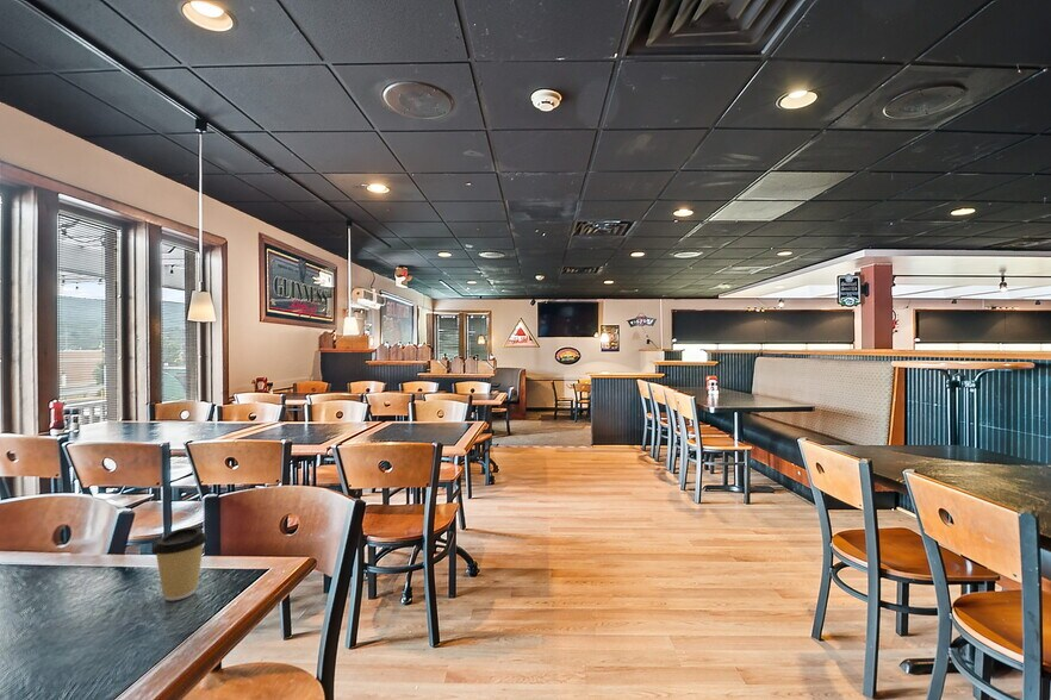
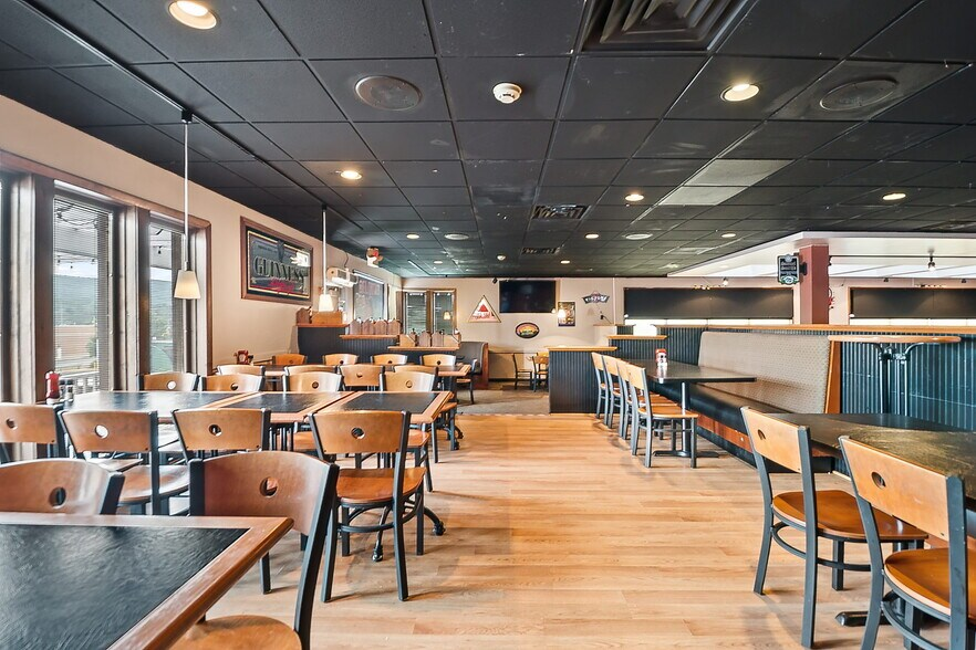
- coffee cup [150,526,209,601]
